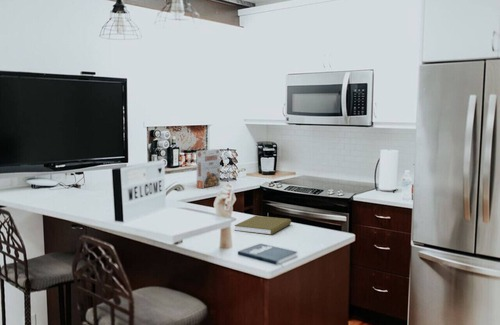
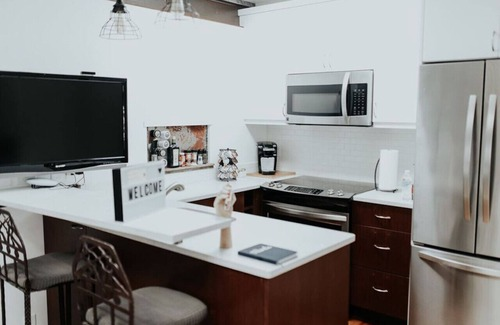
- cereal box [195,148,221,189]
- book [234,215,292,236]
